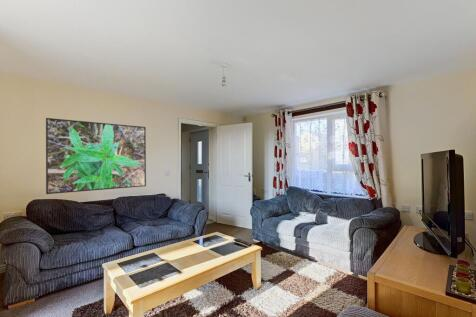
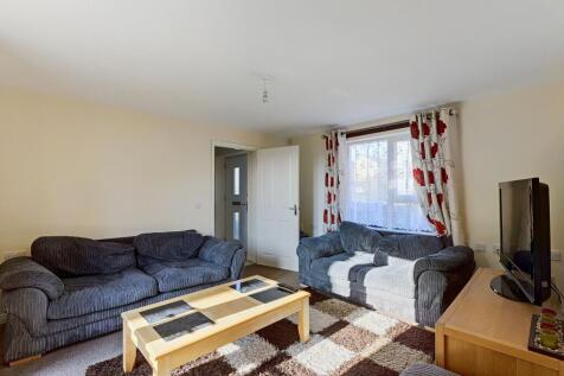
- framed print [45,117,147,195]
